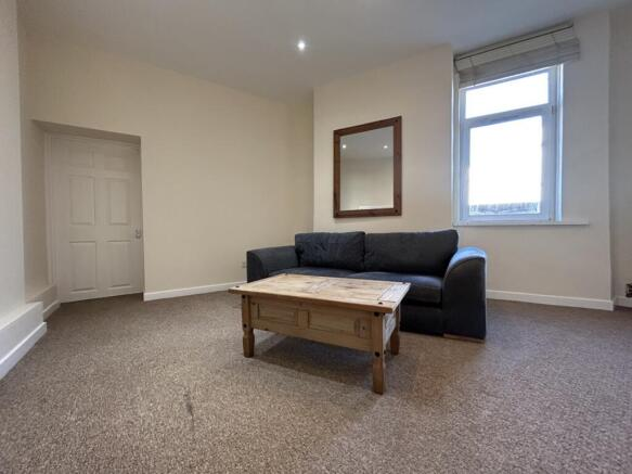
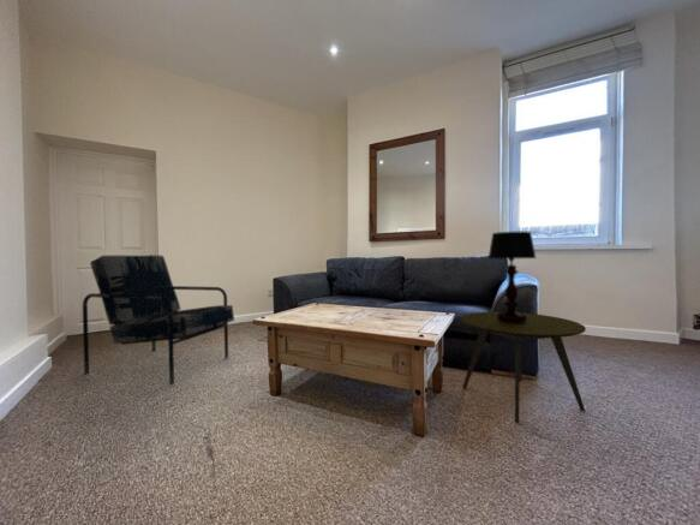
+ table lamp [487,229,537,323]
+ lounge chair [82,255,235,386]
+ side table [460,311,587,424]
